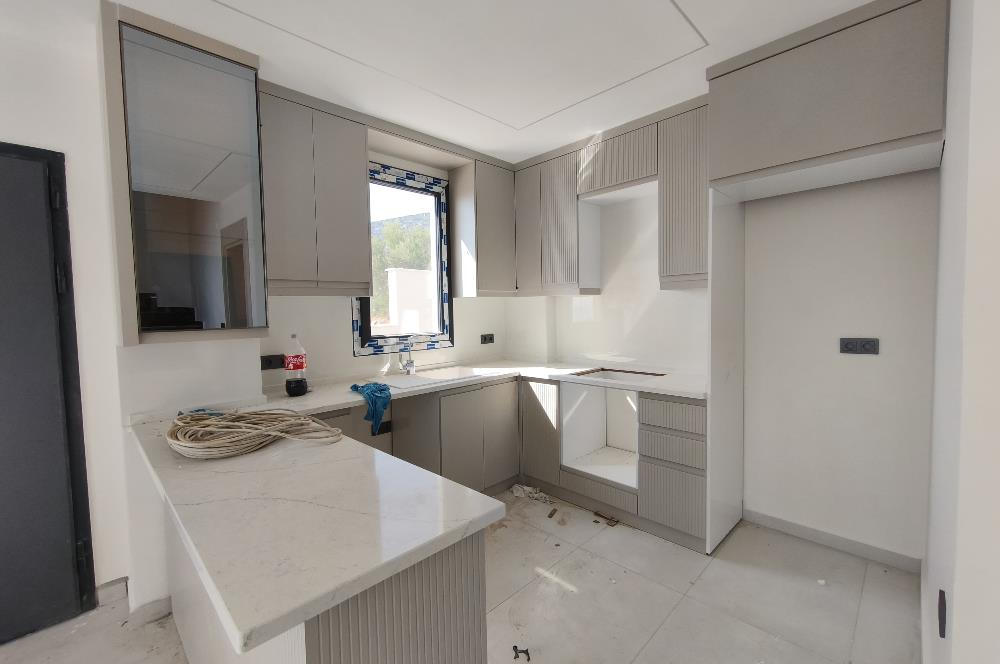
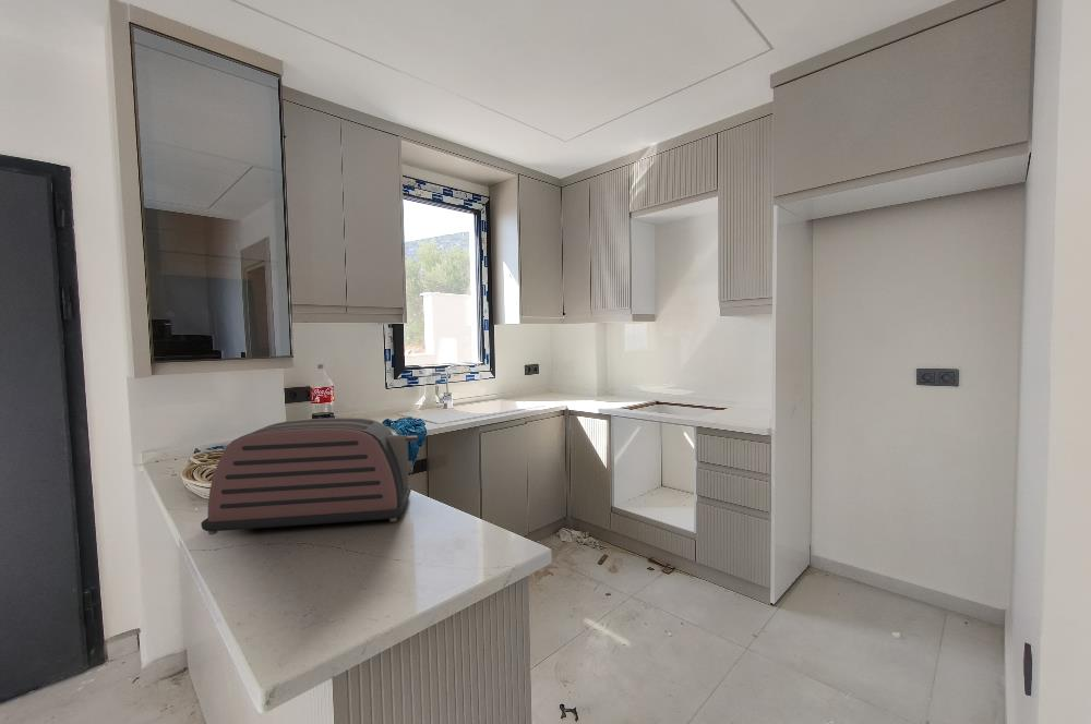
+ toaster [200,417,419,535]
